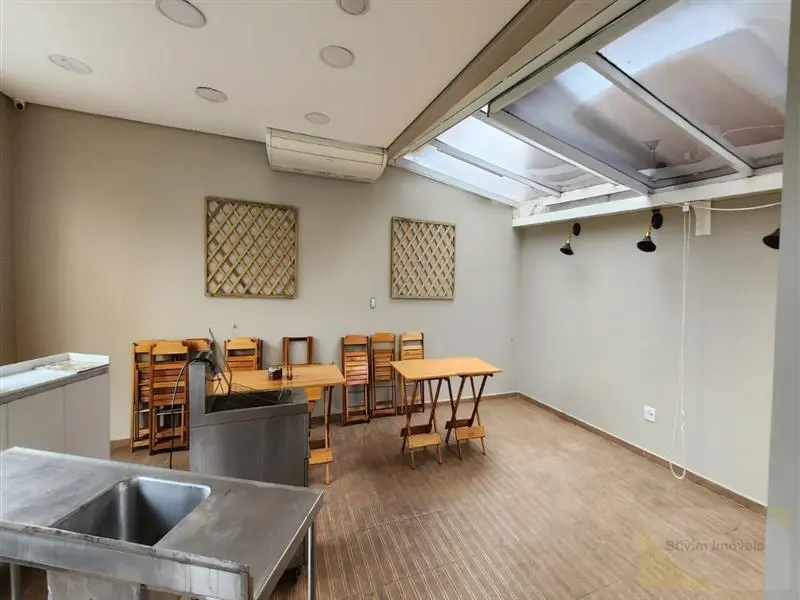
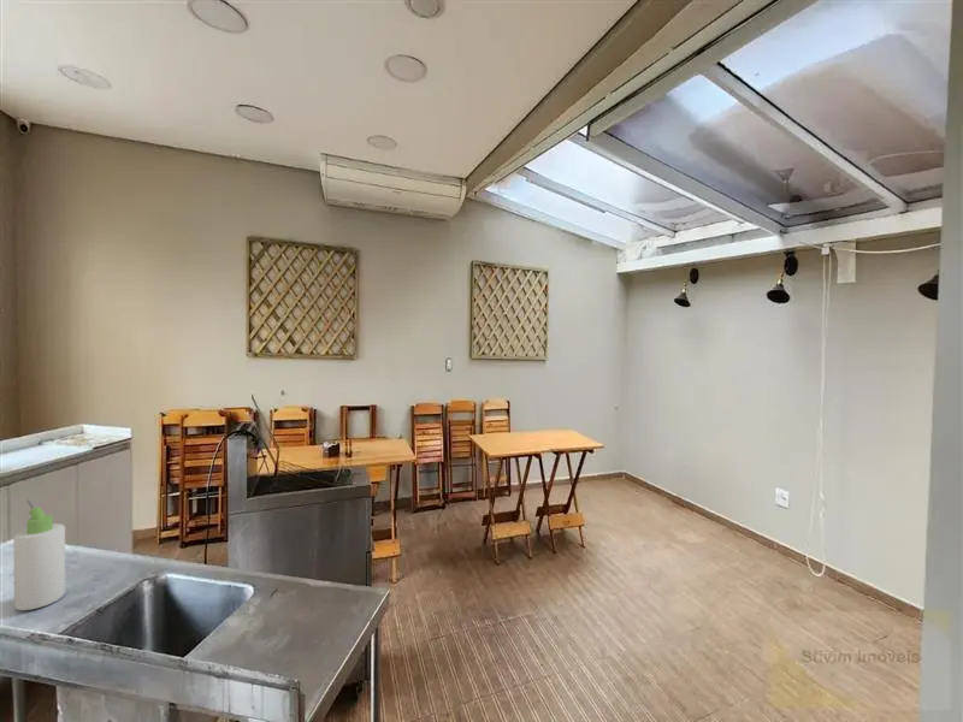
+ bottle [12,498,66,611]
